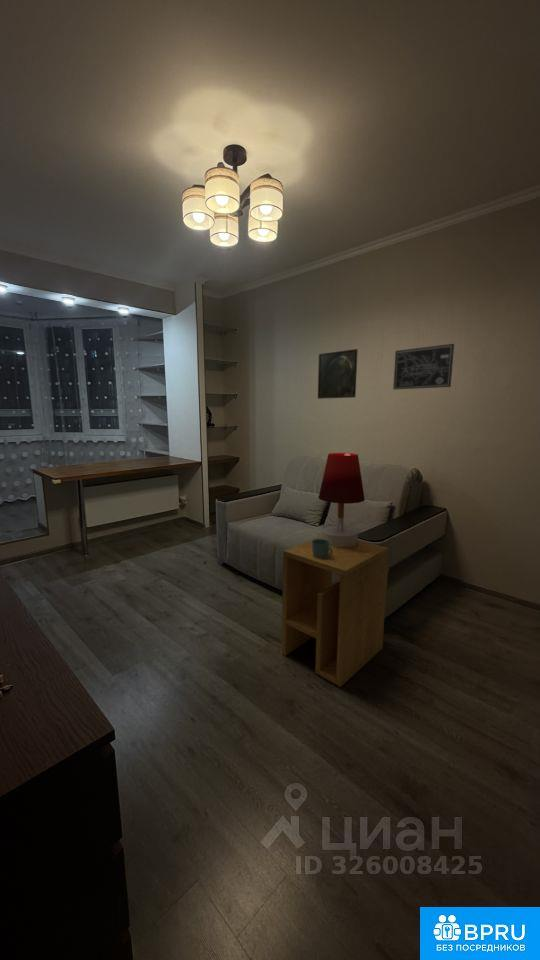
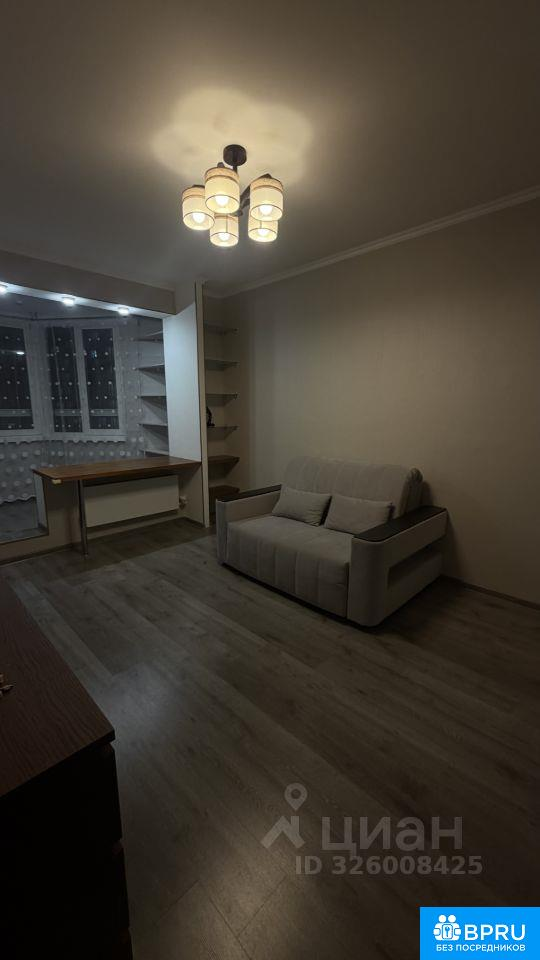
- side table [281,535,390,688]
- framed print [317,348,358,400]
- table lamp [318,452,366,548]
- wall art [392,343,455,390]
- mug [312,538,333,558]
